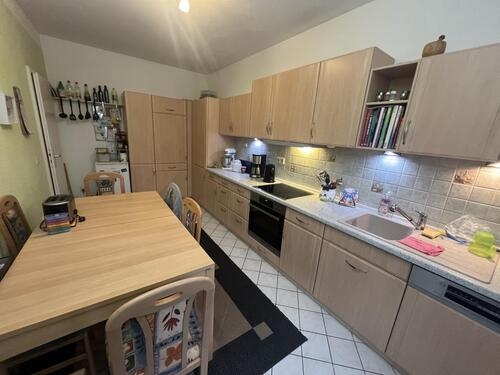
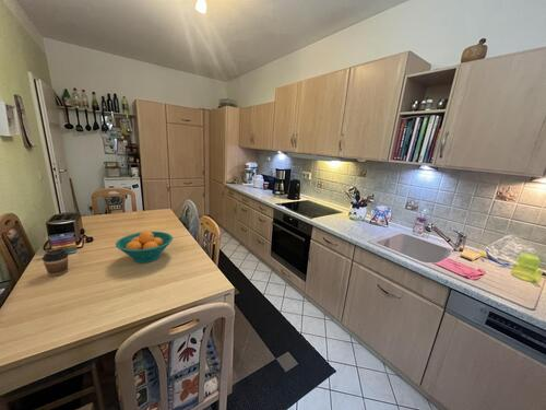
+ fruit bowl [115,230,174,265]
+ coffee cup [41,247,70,278]
